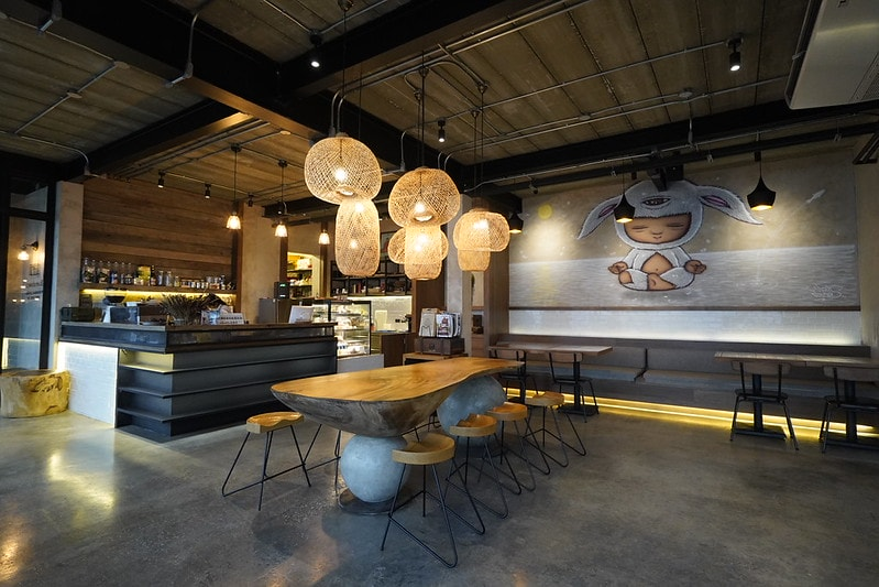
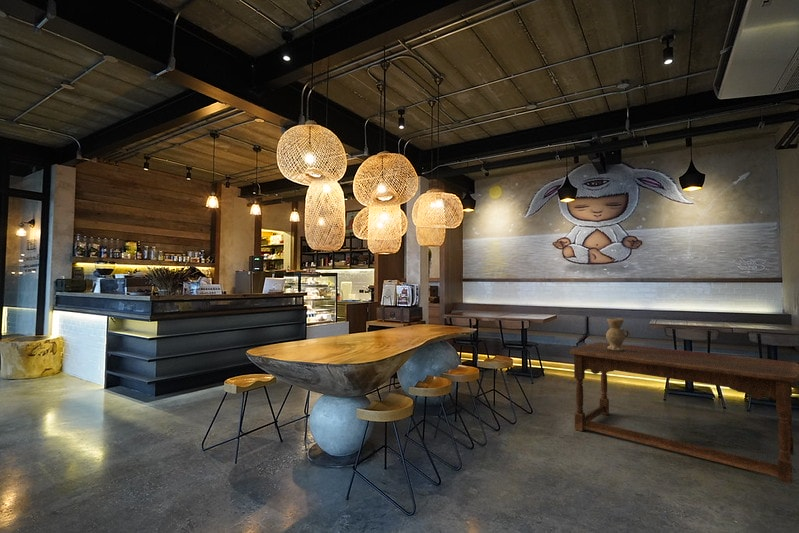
+ vase [605,317,631,351]
+ dining table [569,341,799,485]
